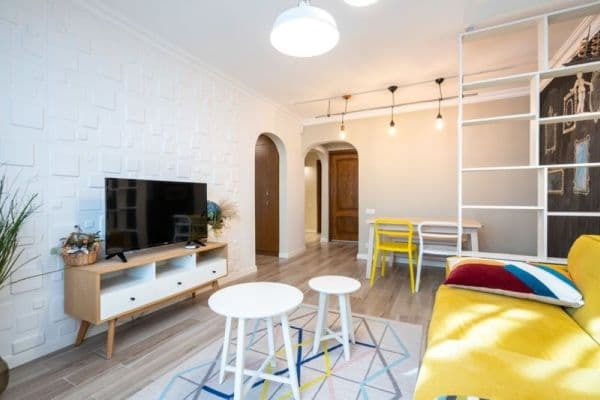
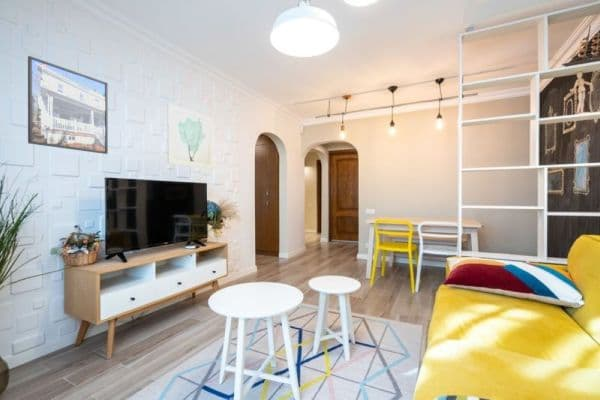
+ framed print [27,55,109,155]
+ wall art [167,102,214,170]
